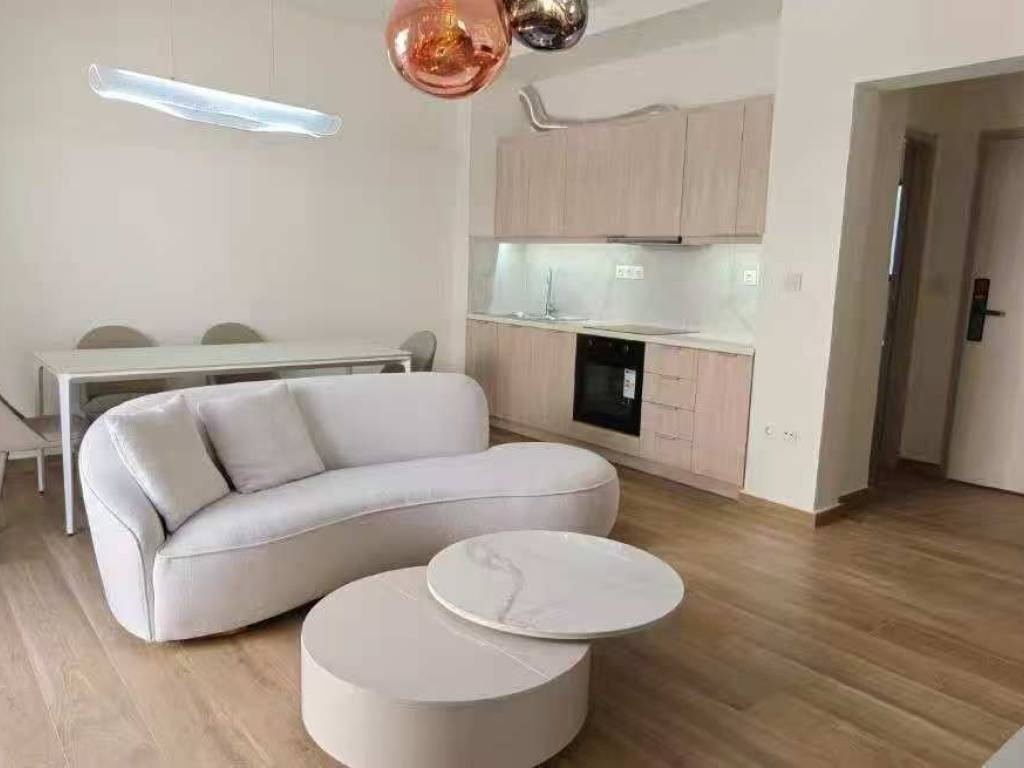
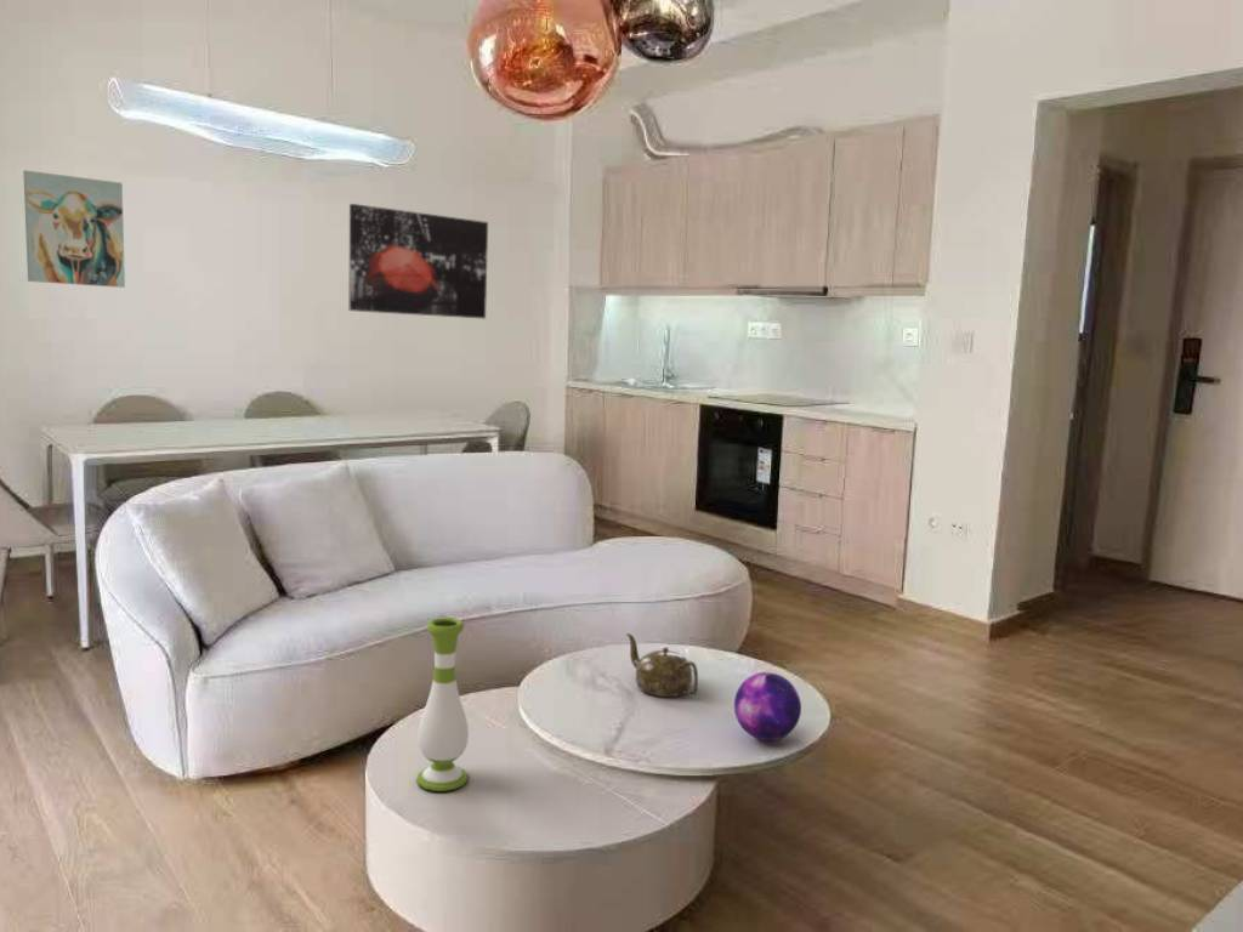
+ teapot [625,632,699,698]
+ vase [415,616,470,792]
+ decorative orb [733,671,802,741]
+ wall art [22,169,126,289]
+ wall art [348,203,489,320]
